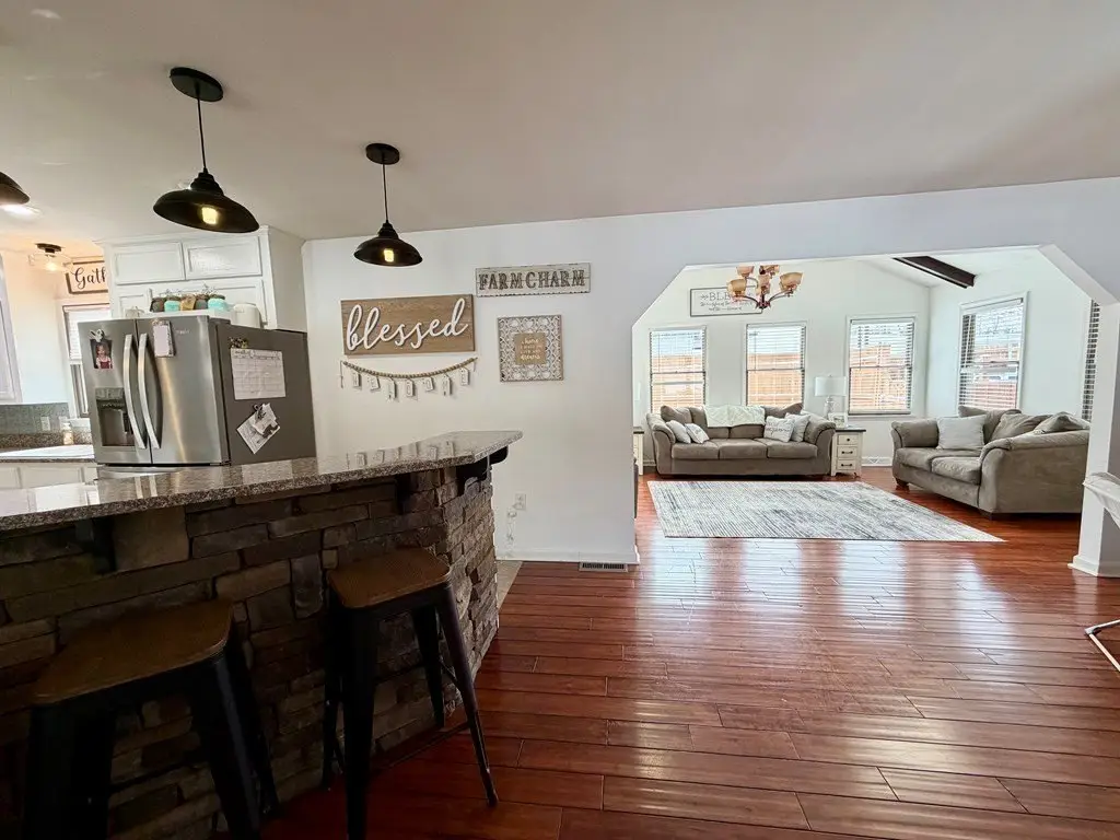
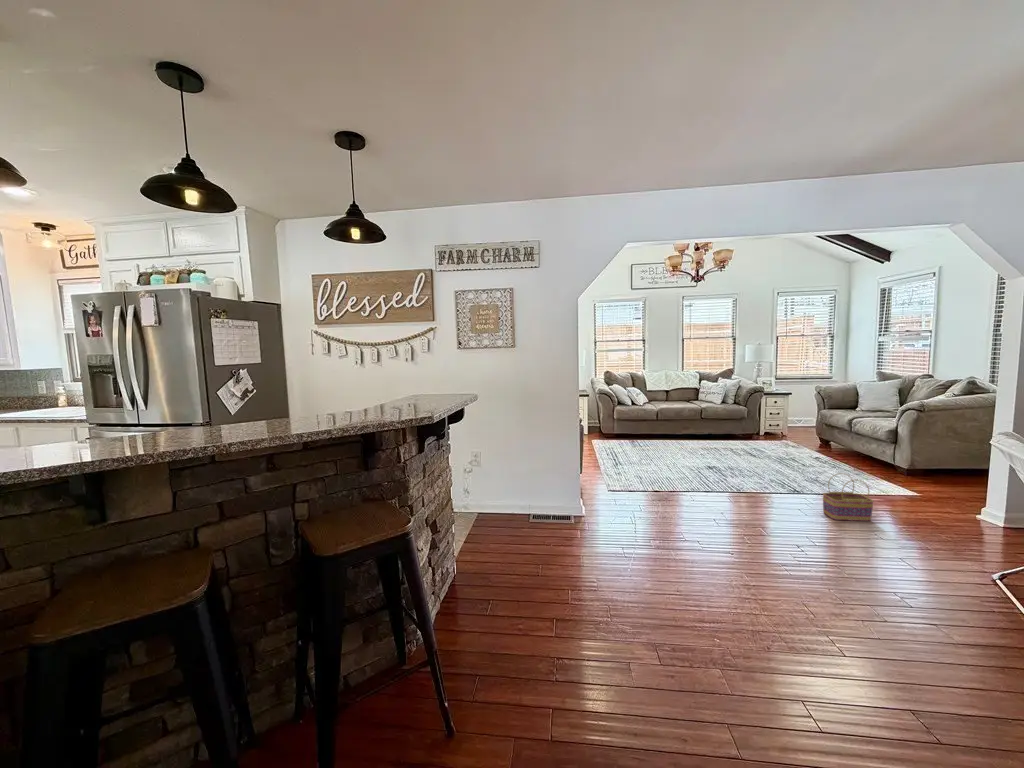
+ basket [822,472,874,522]
